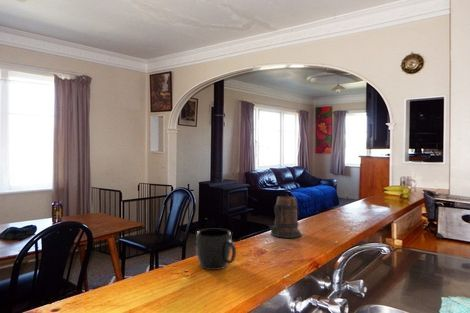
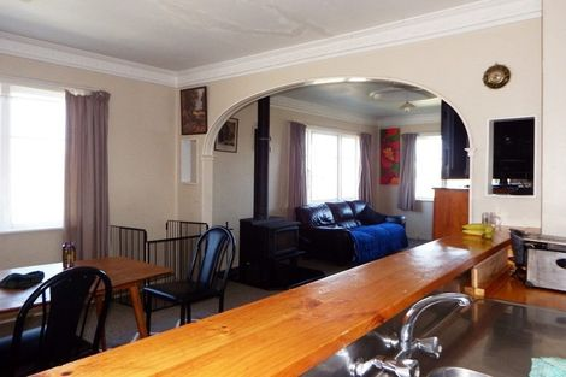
- mug [270,196,303,239]
- mug [195,228,237,271]
